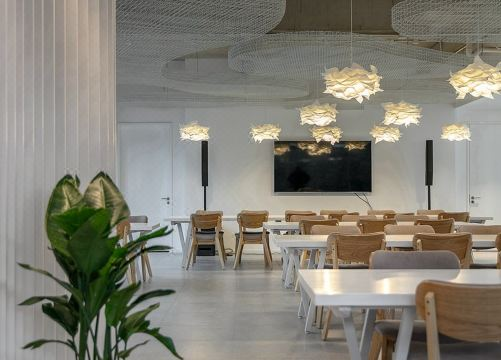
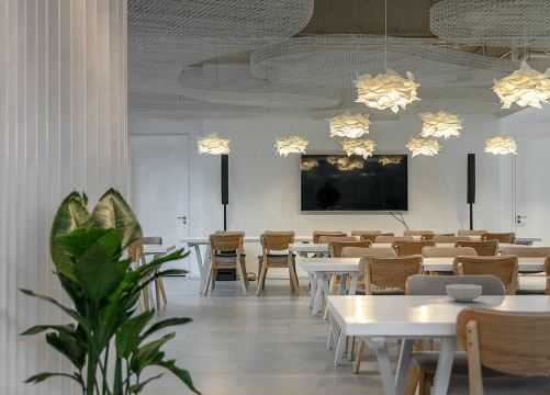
+ cereal bowl [445,283,483,303]
